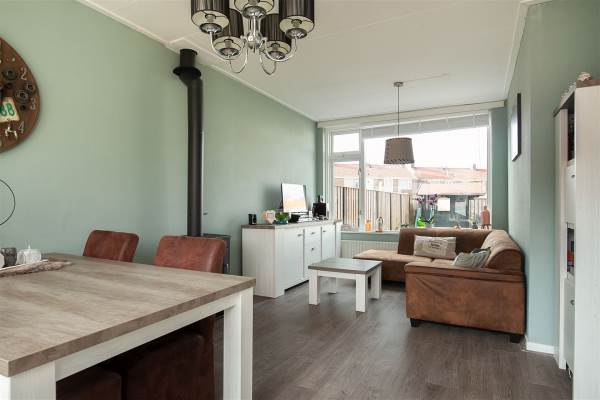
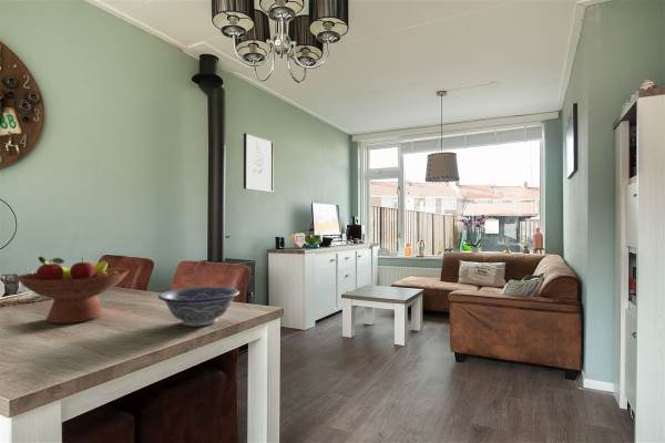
+ fruit bowl [14,255,130,324]
+ wall art [243,132,275,193]
+ decorative bowl [157,286,241,327]
